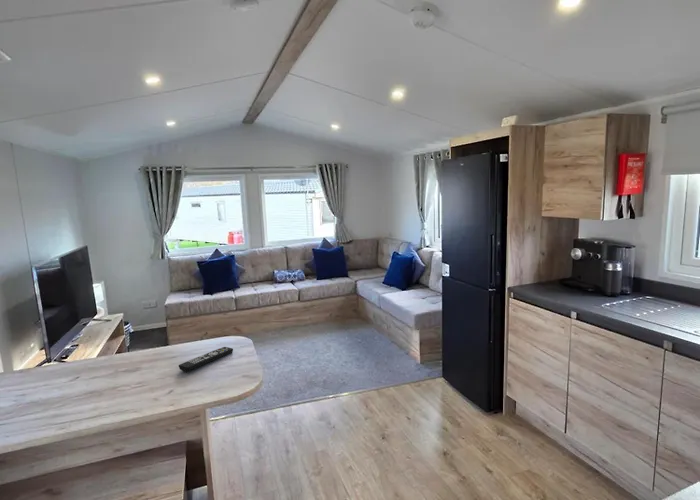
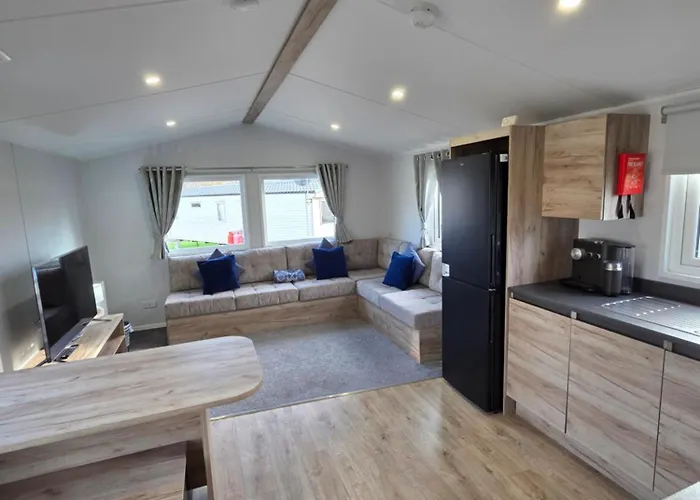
- remote control [178,346,234,372]
